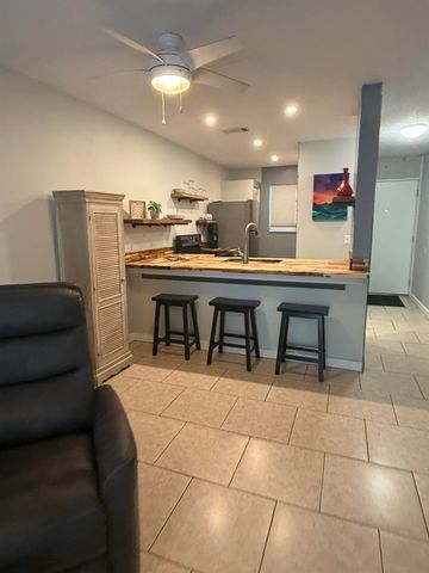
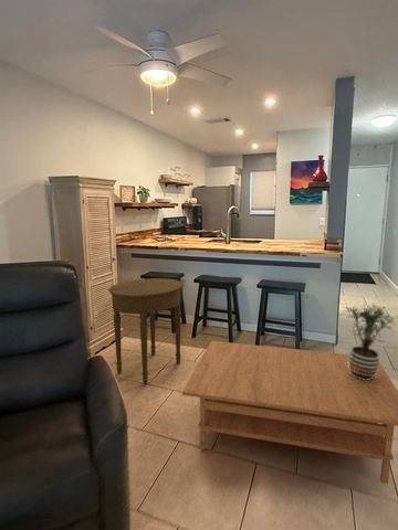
+ potted plant [337,303,398,380]
+ coffee table [181,340,398,485]
+ side table [107,277,185,385]
